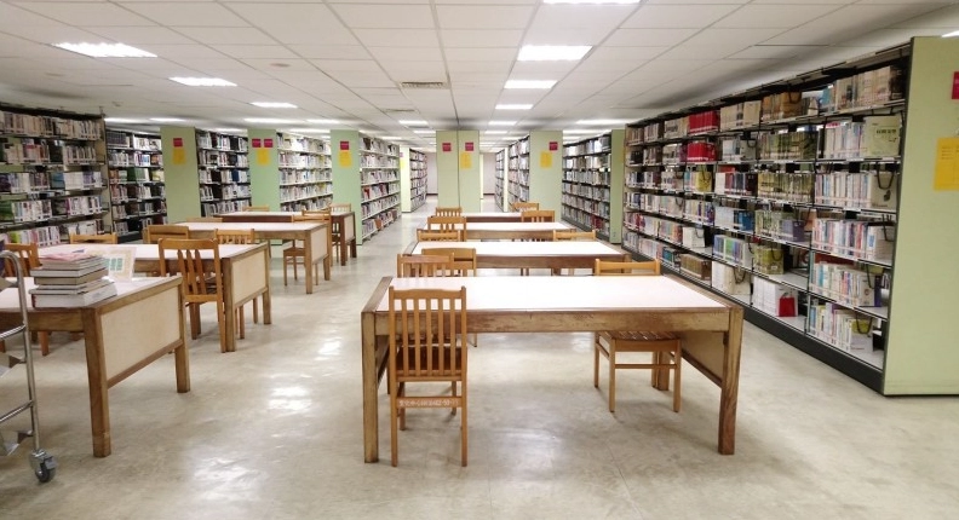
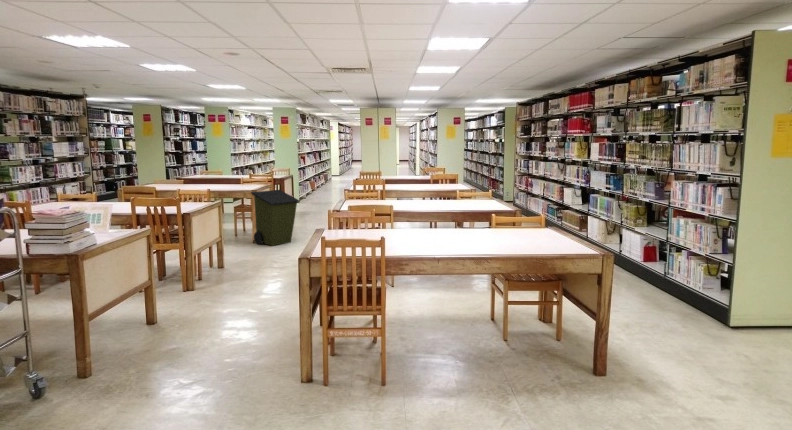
+ trash can [250,189,301,247]
